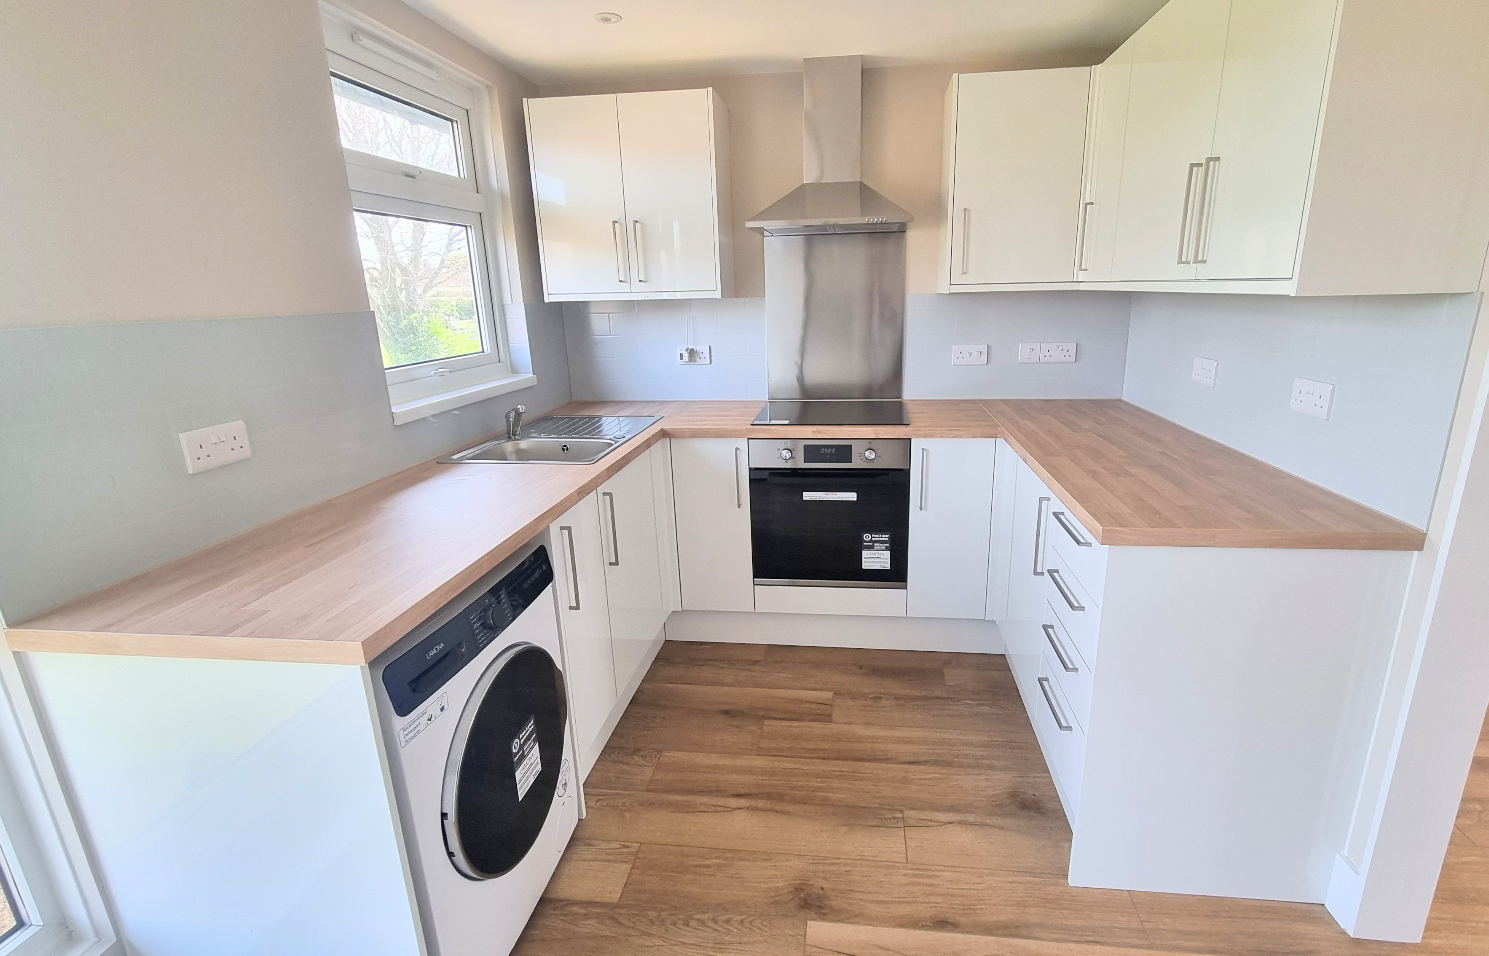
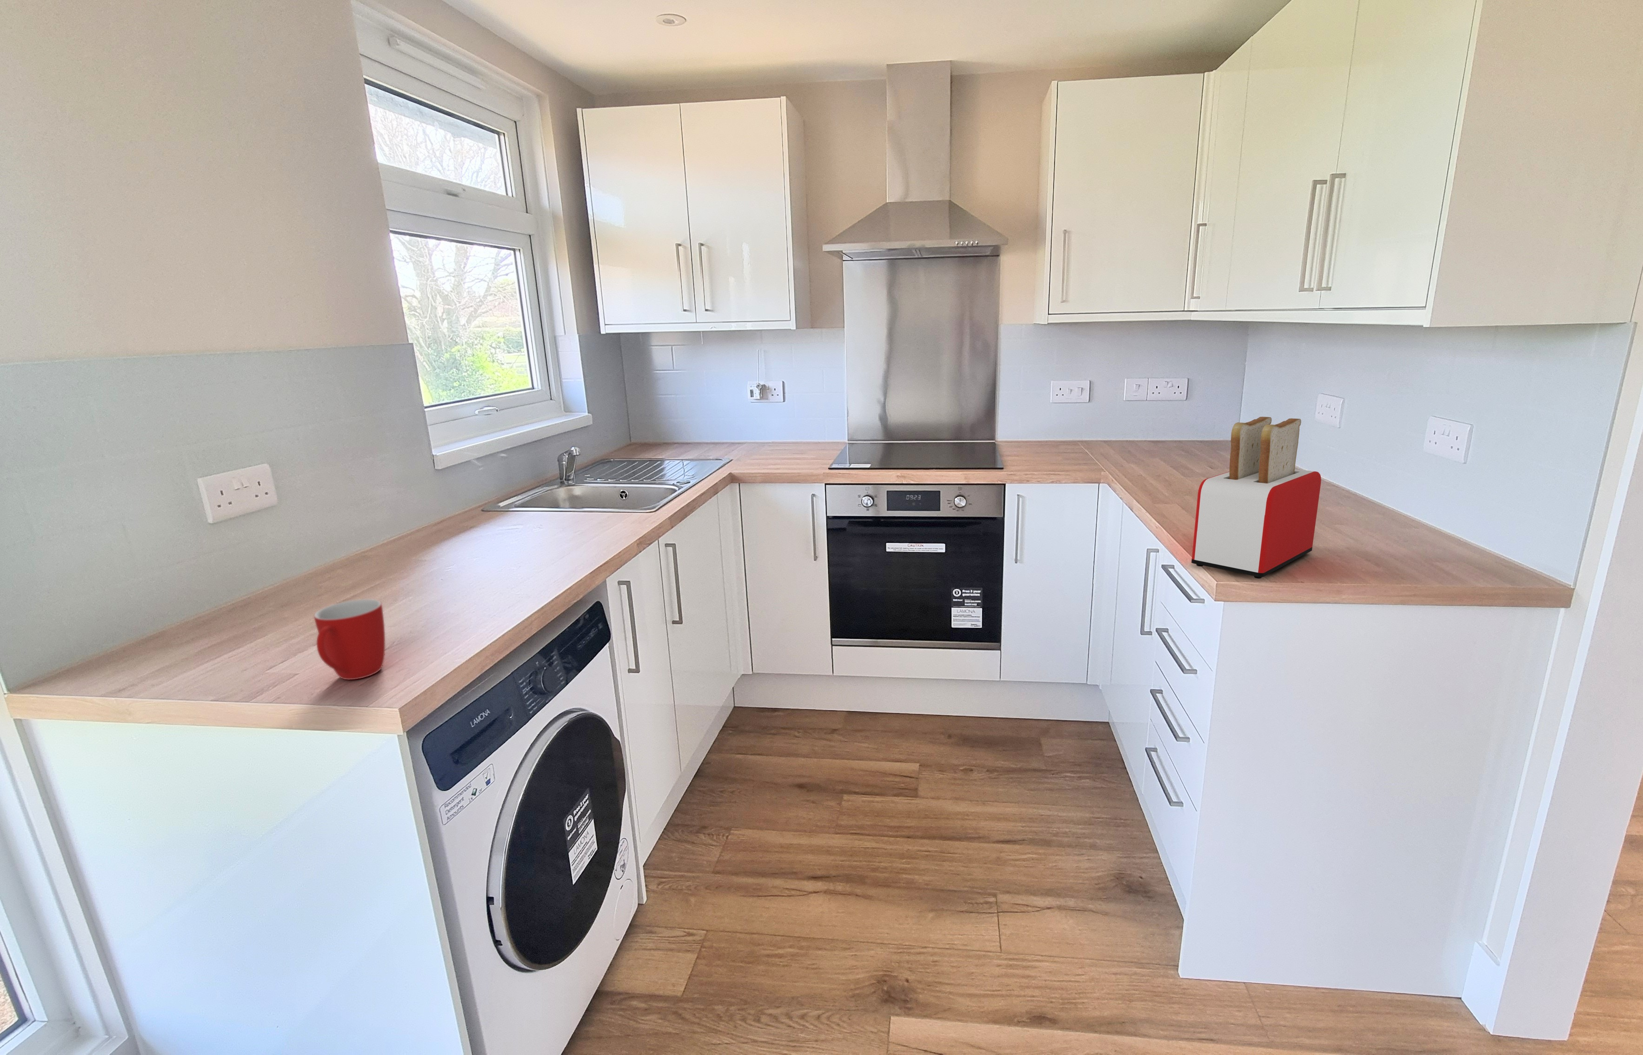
+ mug [314,599,386,680]
+ toaster [1192,417,1322,580]
